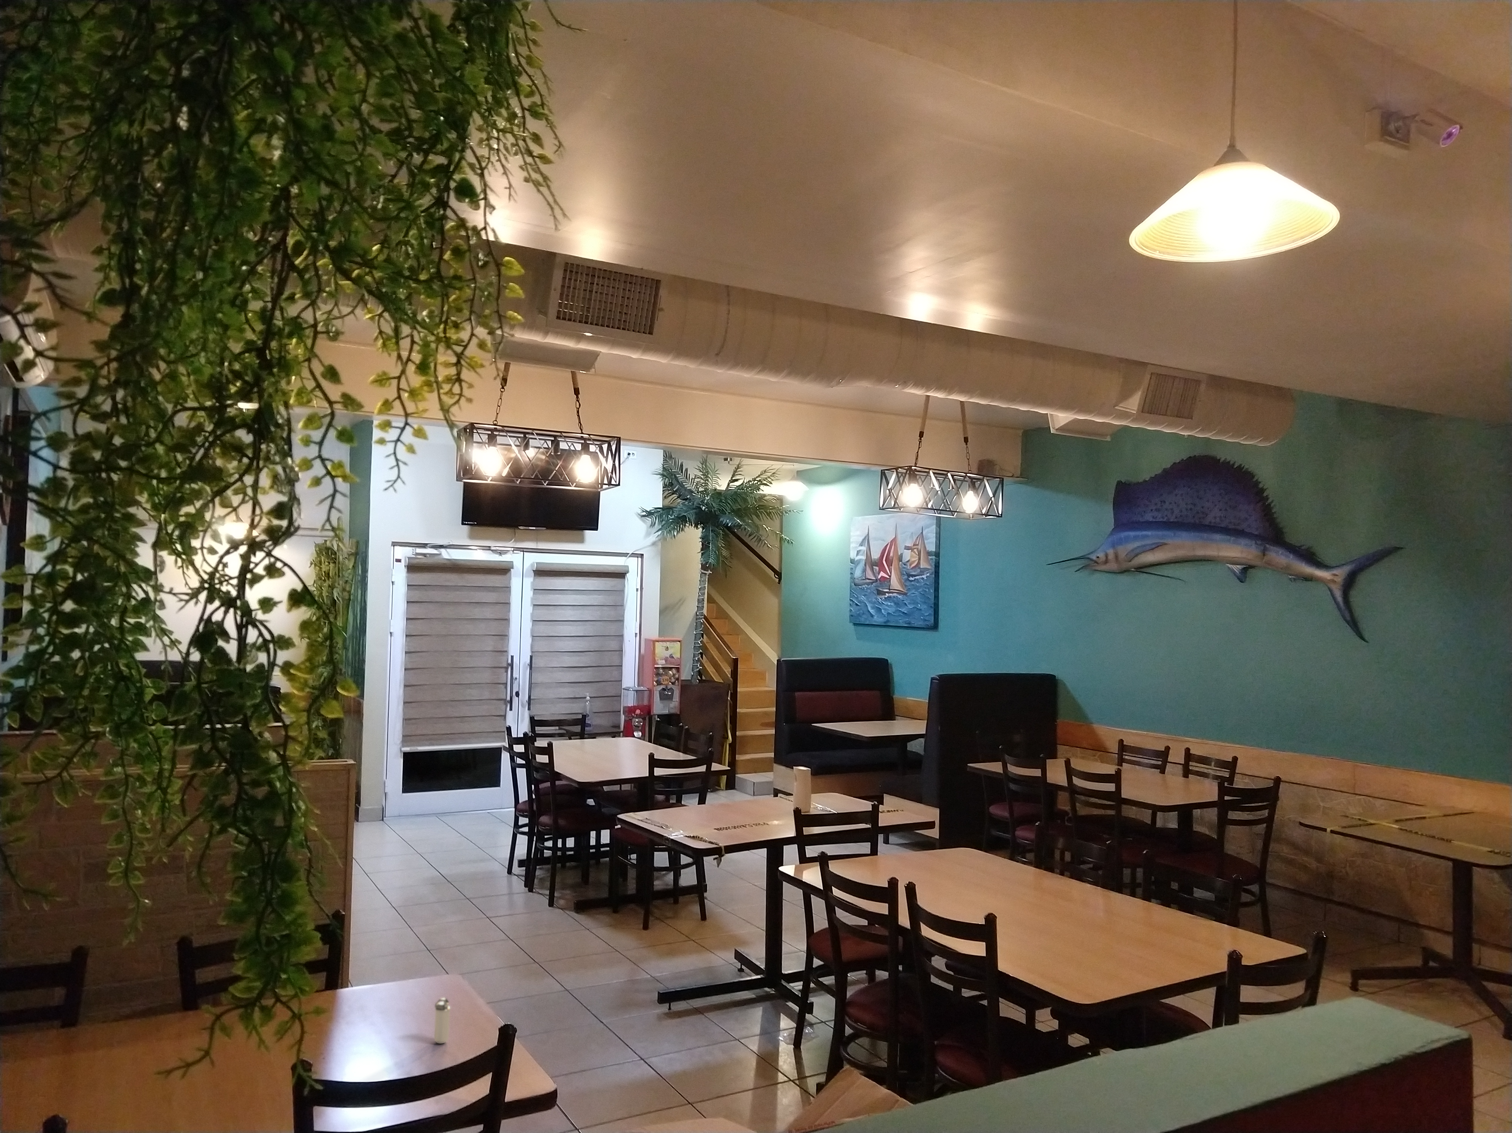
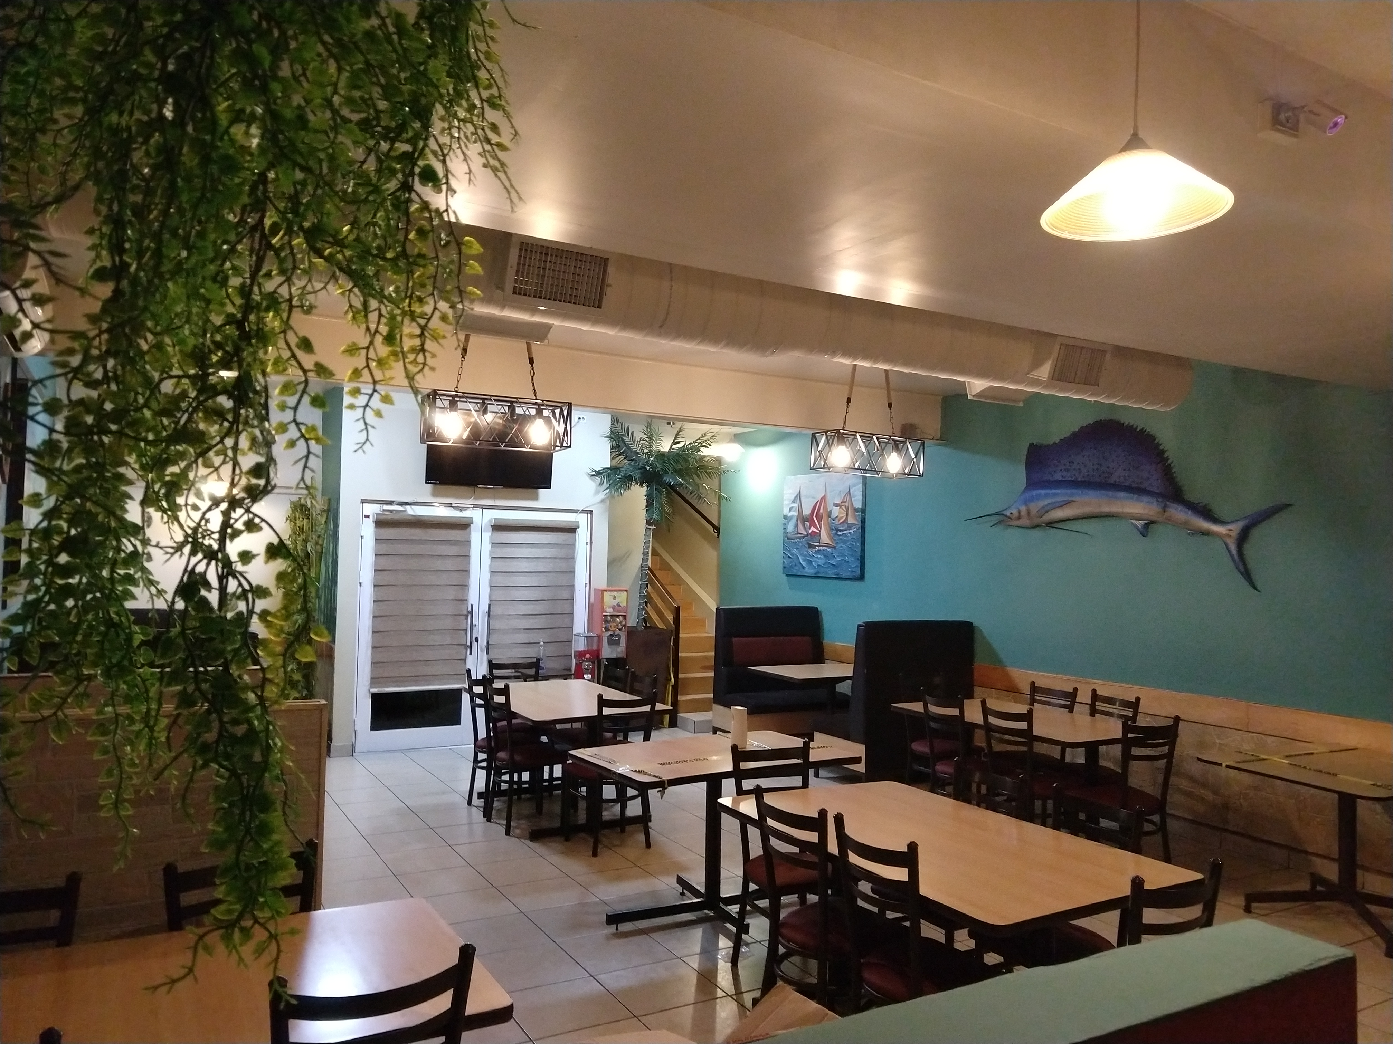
- shaker [433,997,451,1044]
